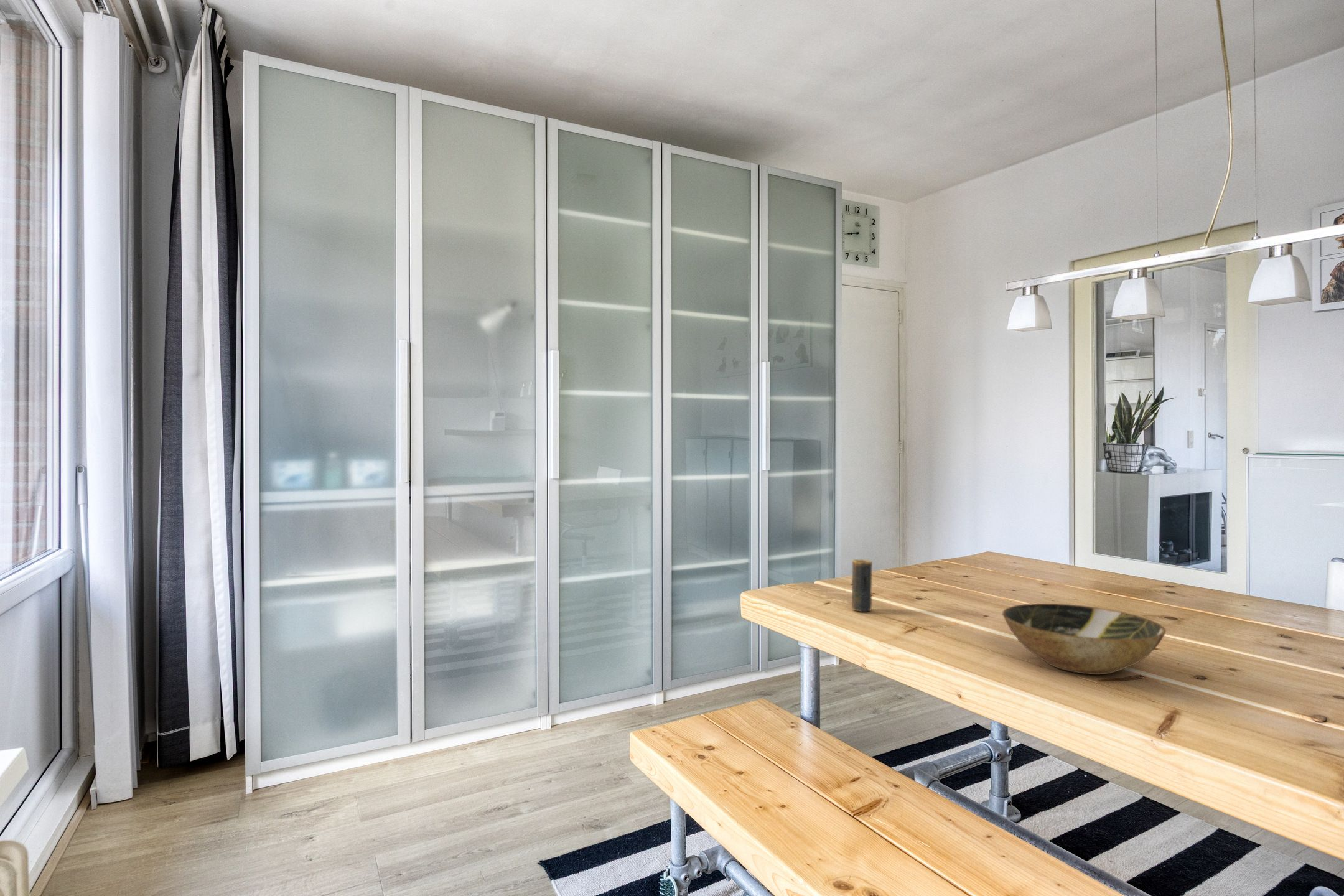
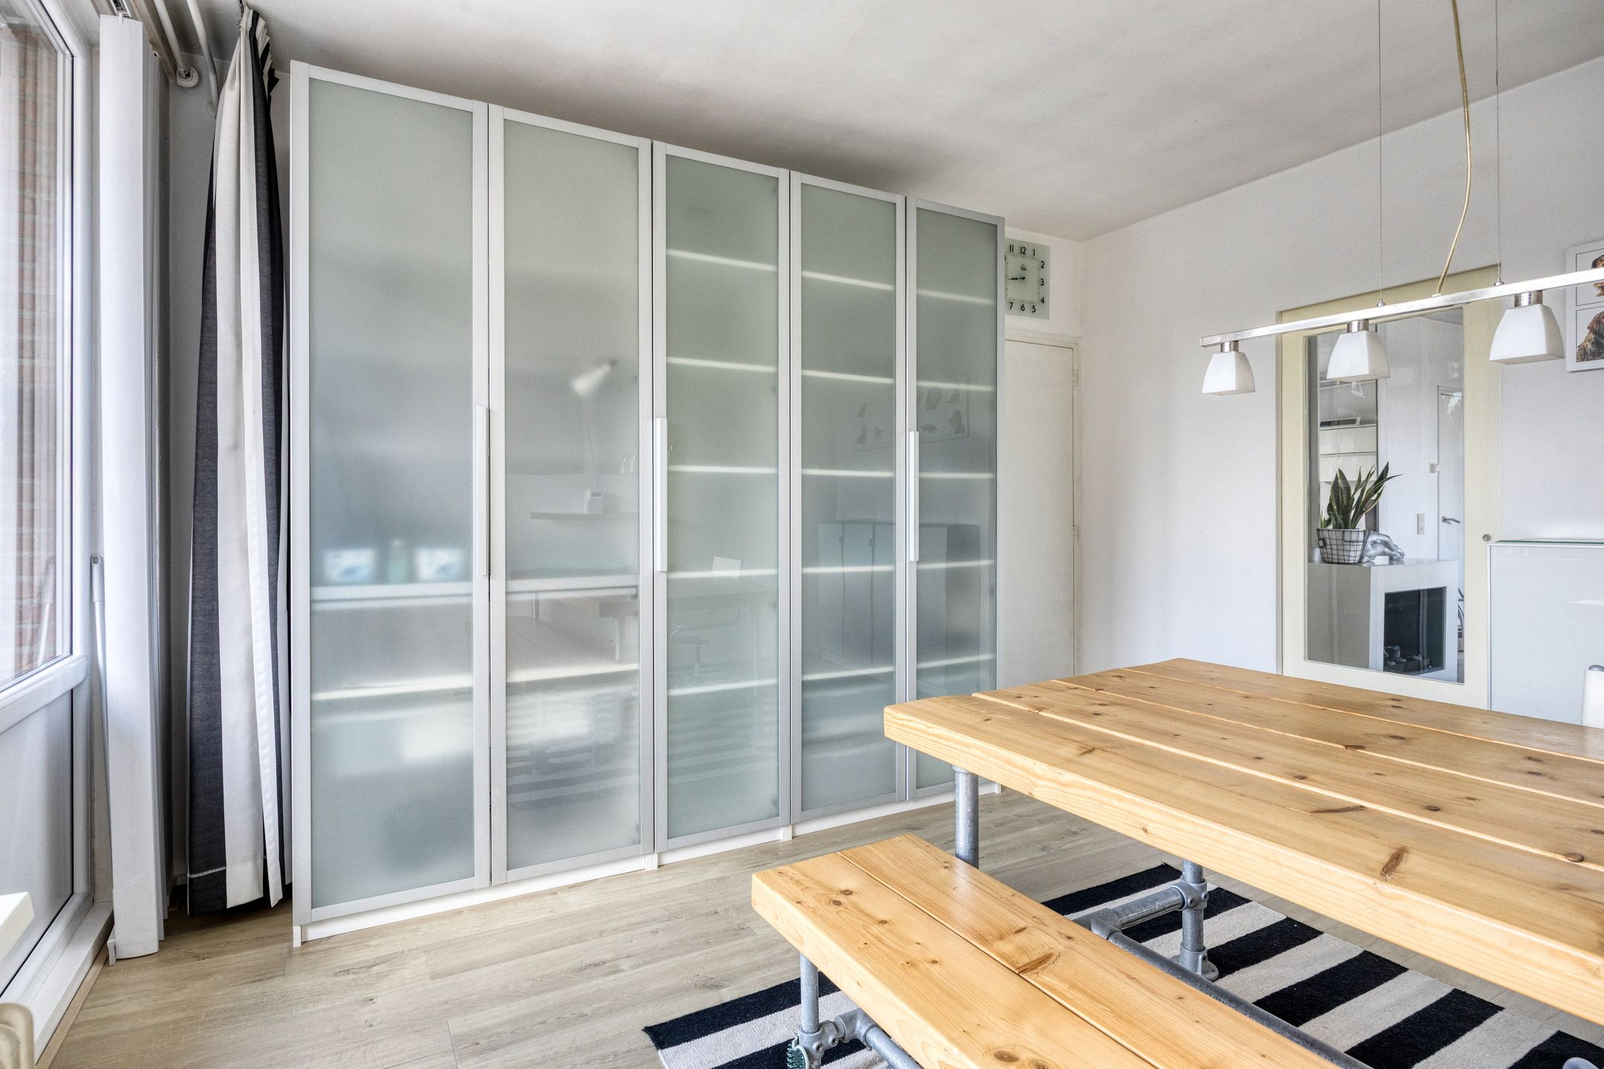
- candle [851,559,873,612]
- bowl [1002,603,1167,675]
